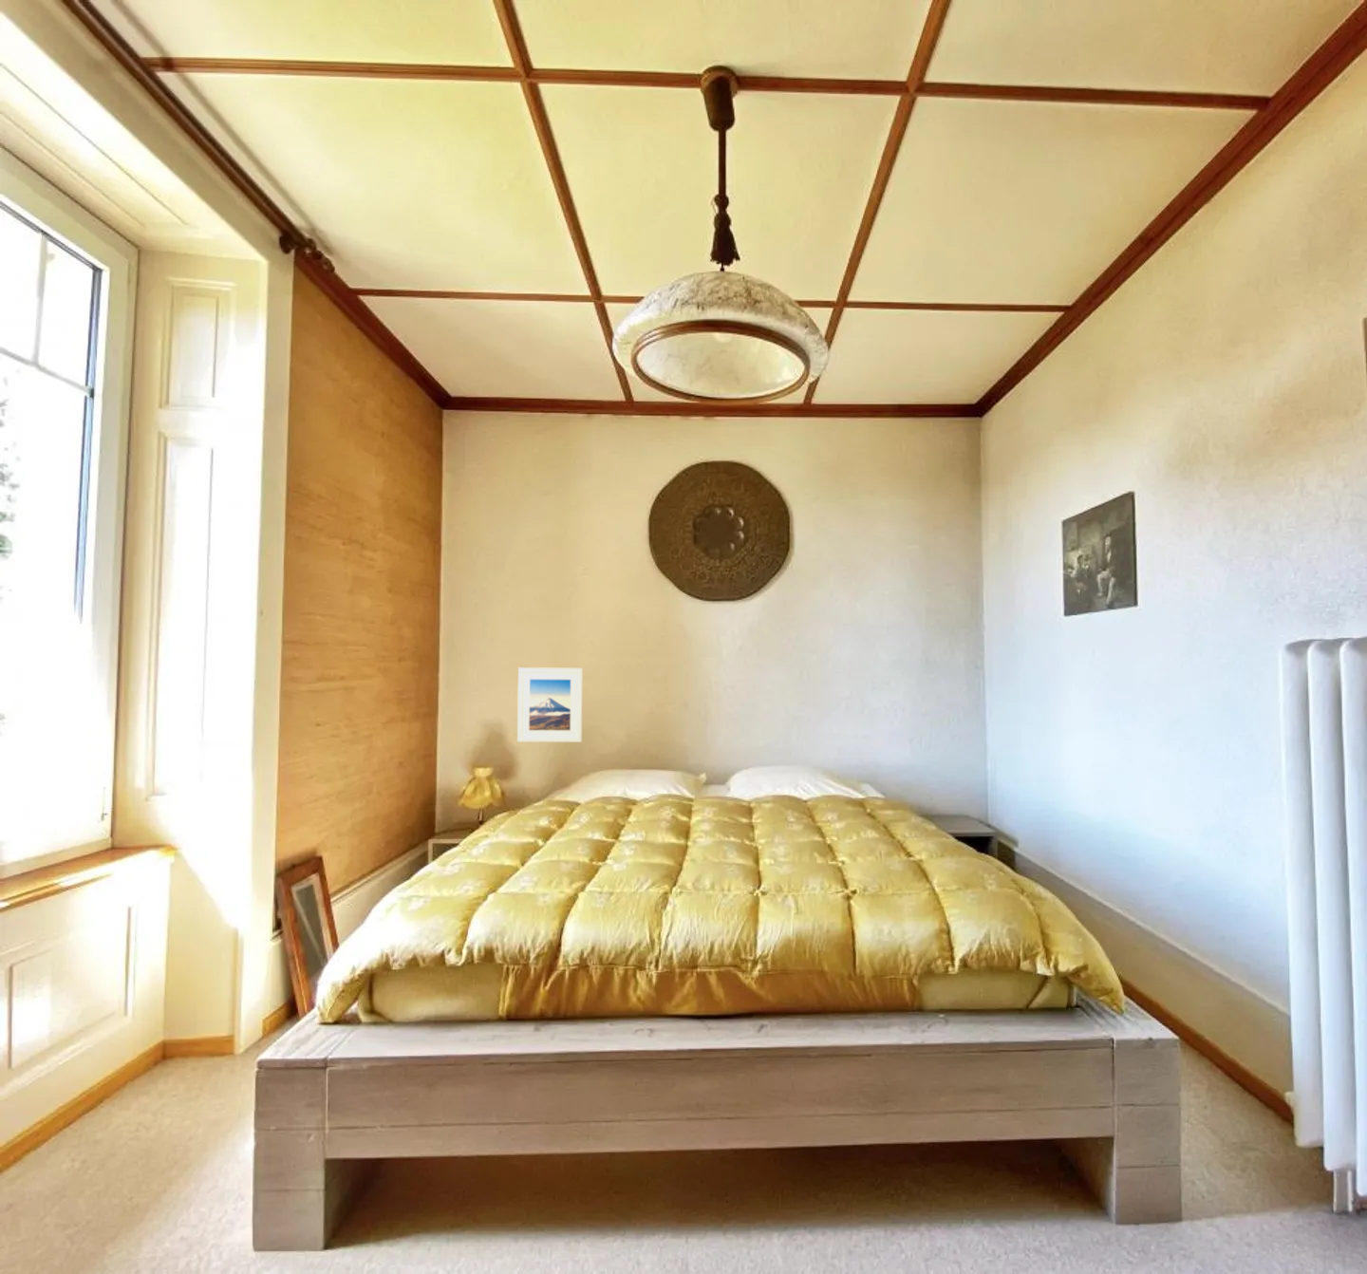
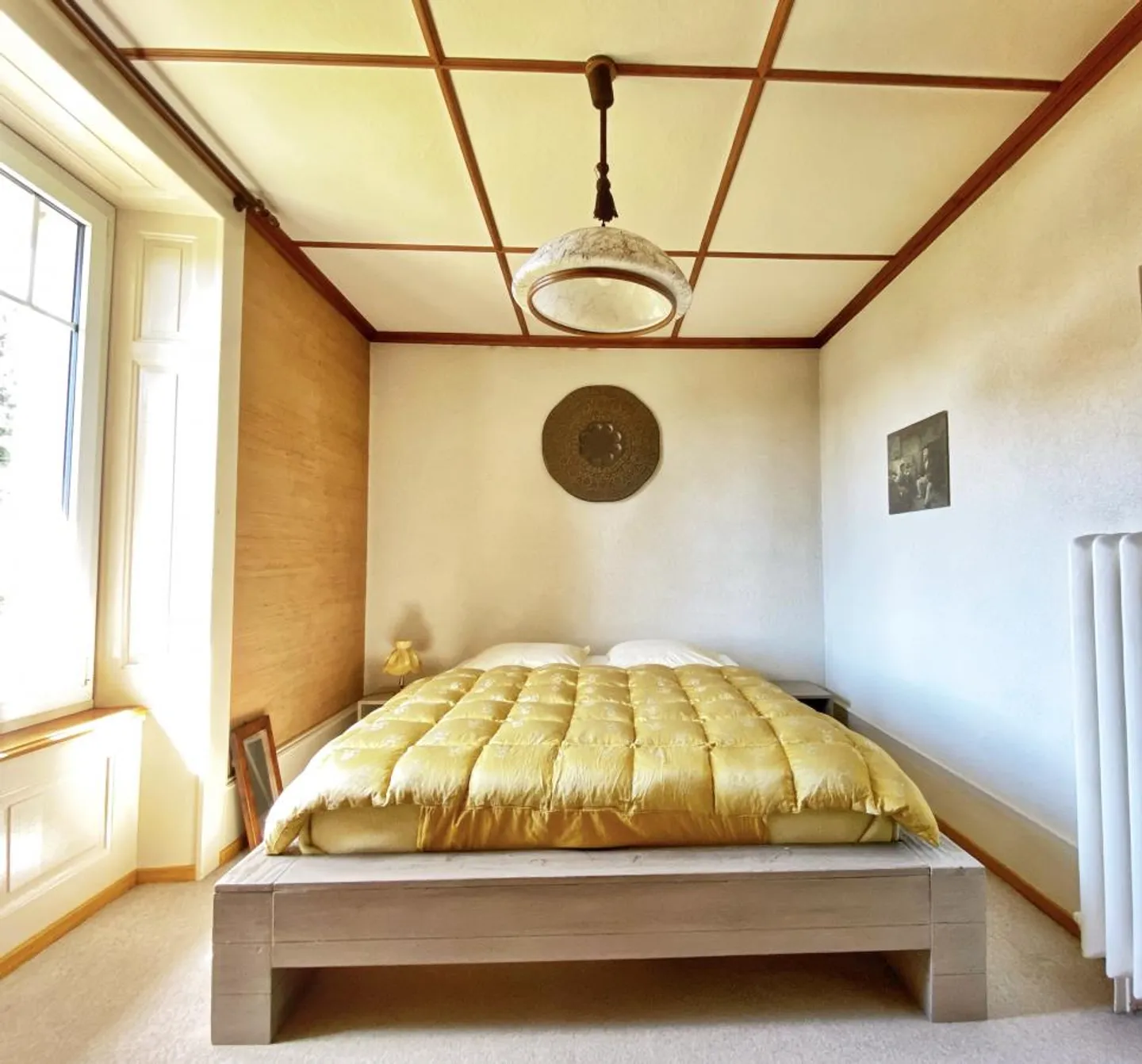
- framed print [516,667,584,744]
